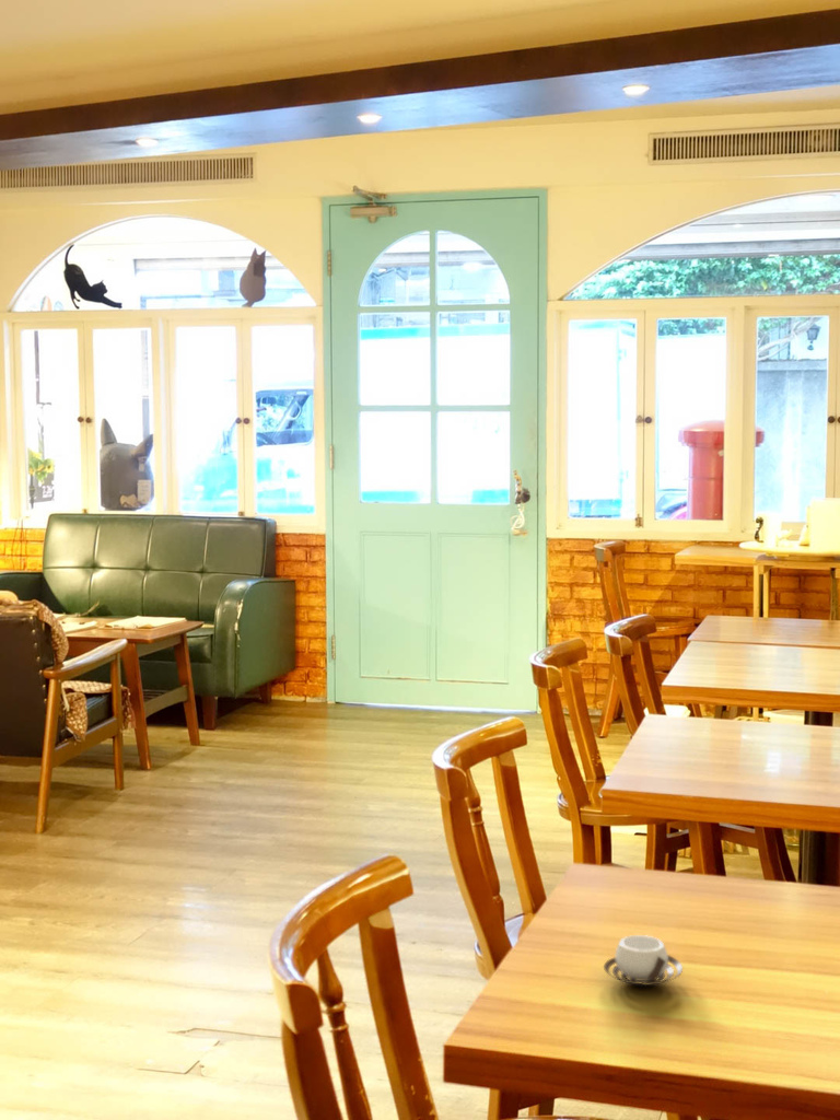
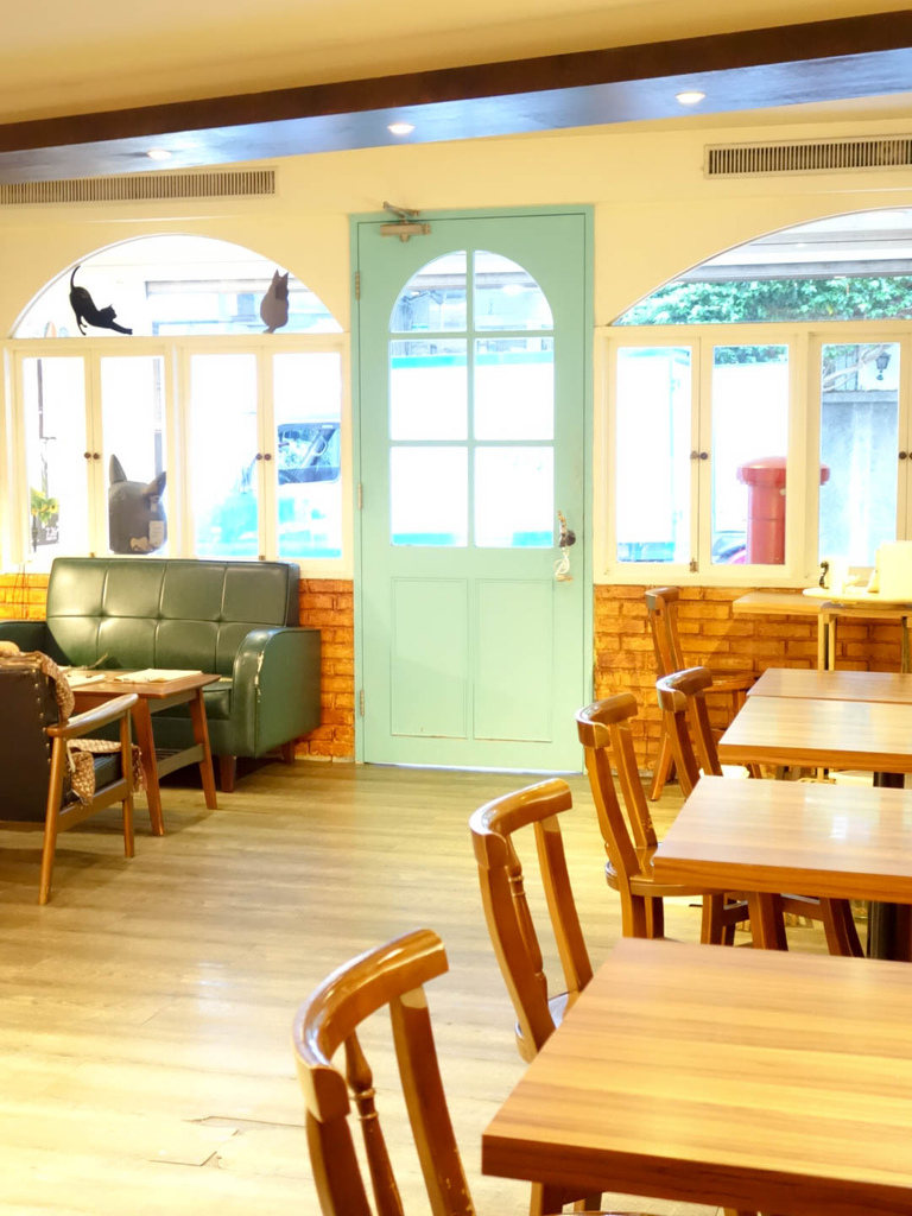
- cup [603,934,684,987]
